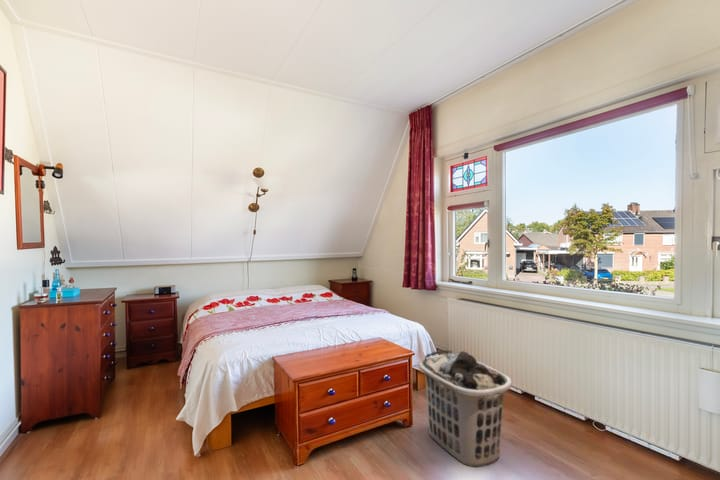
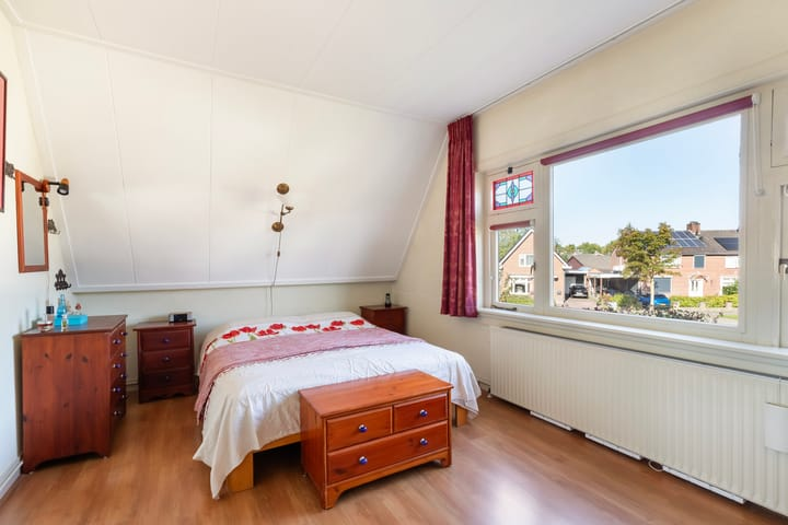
- clothes hamper [418,349,513,468]
